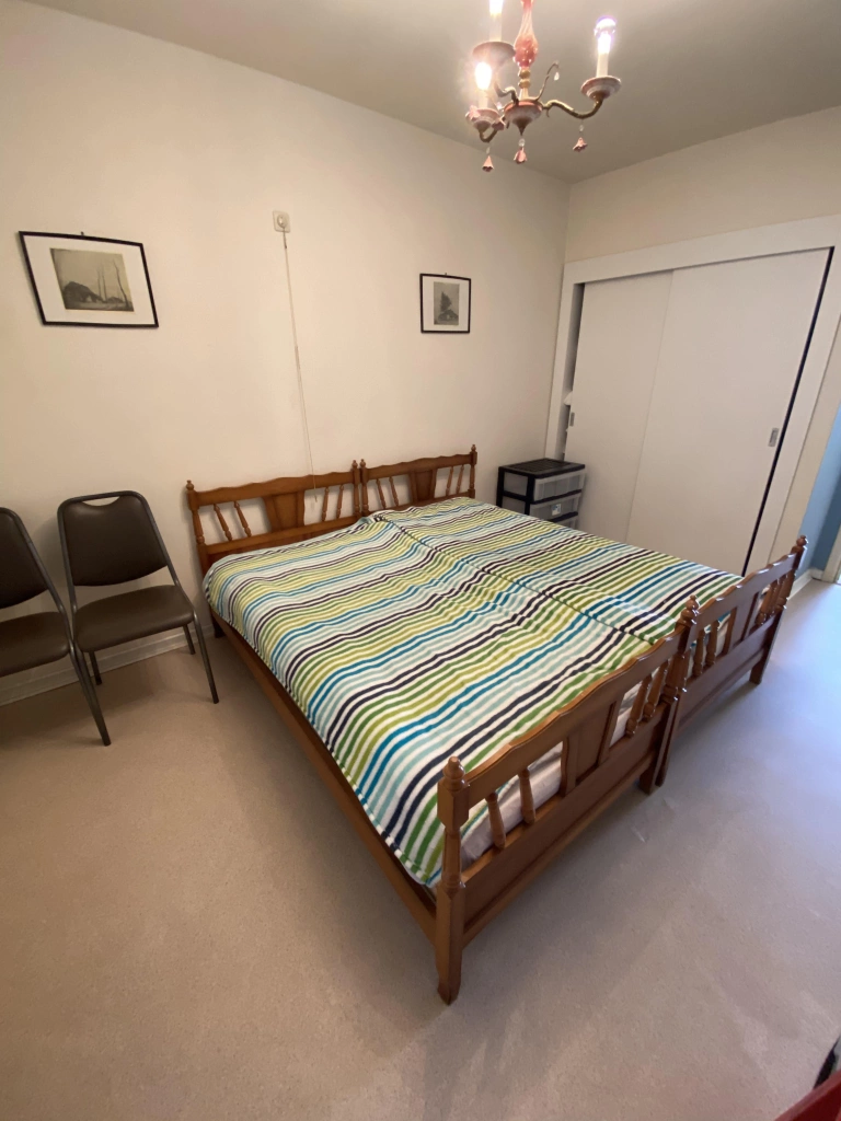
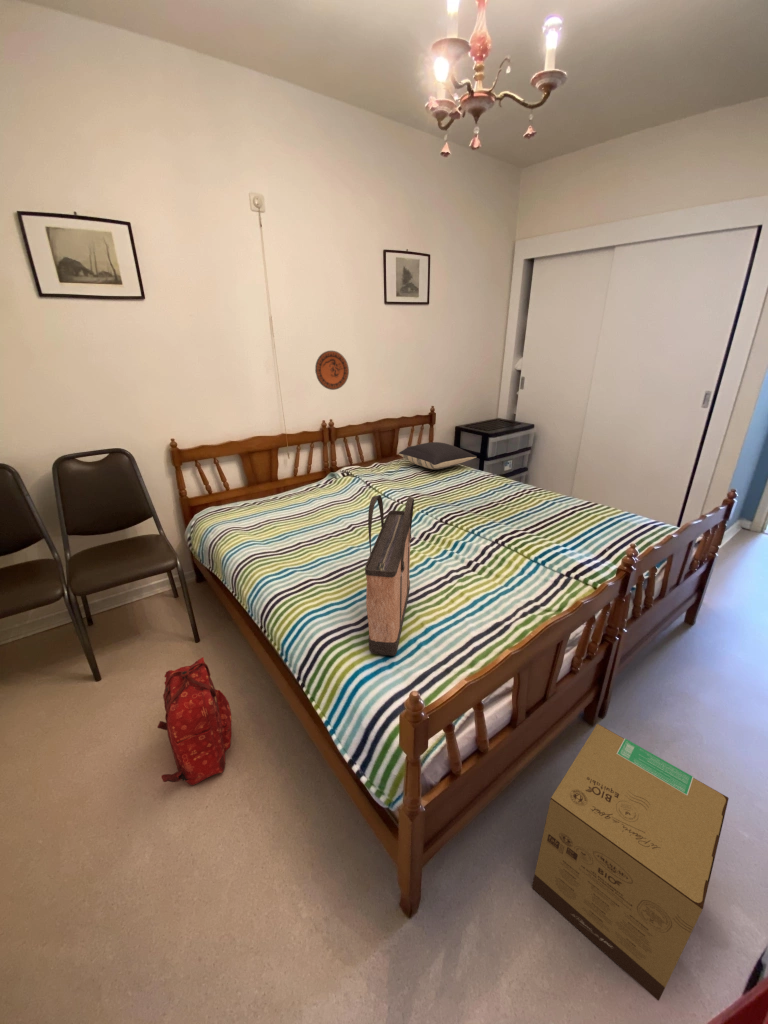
+ shopping bag [364,494,415,657]
+ backpack [156,656,232,786]
+ decorative plate [314,350,350,391]
+ pillow [398,441,478,470]
+ cardboard box [531,723,730,1002]
